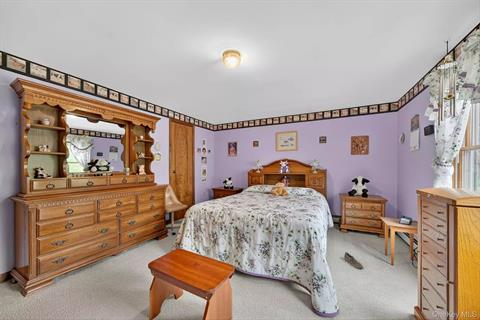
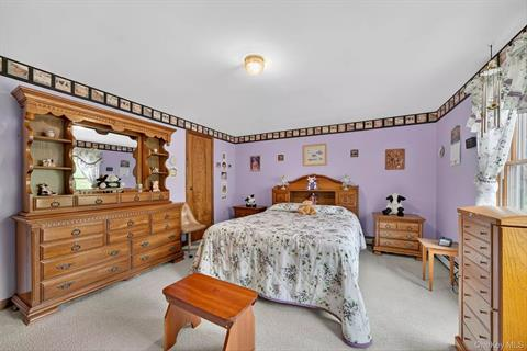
- shoe [343,251,364,270]
